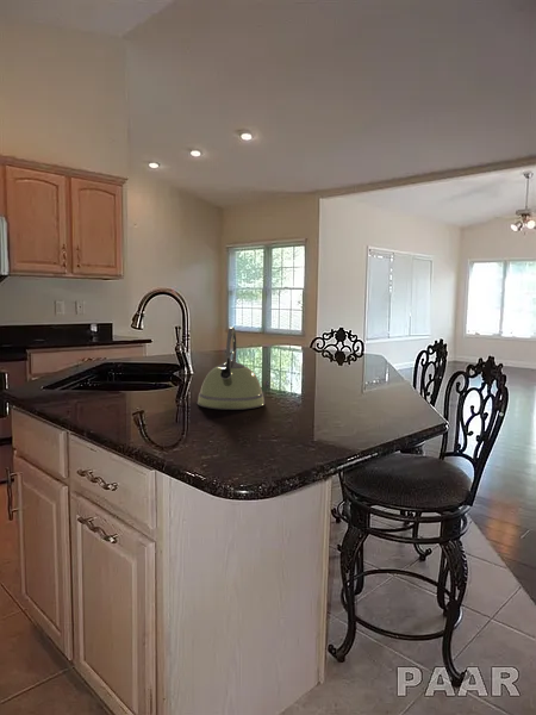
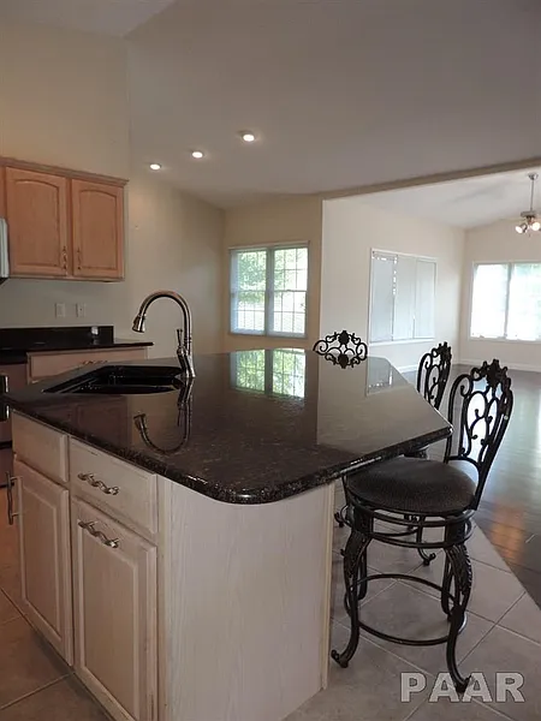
- kettle [197,325,266,411]
